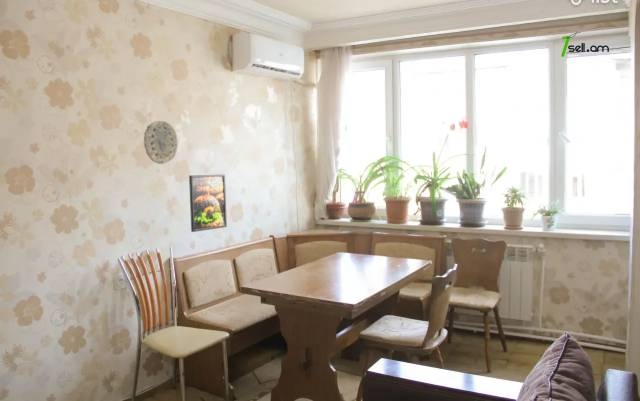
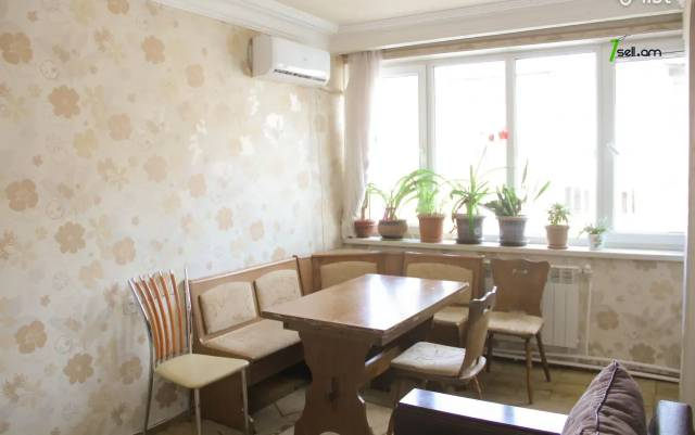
- decorative plate [143,120,179,165]
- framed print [188,174,228,233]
